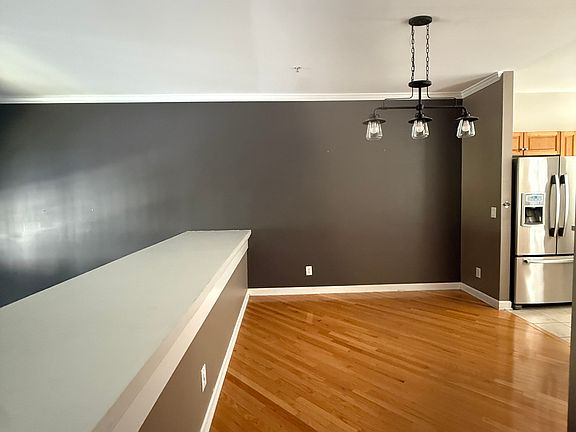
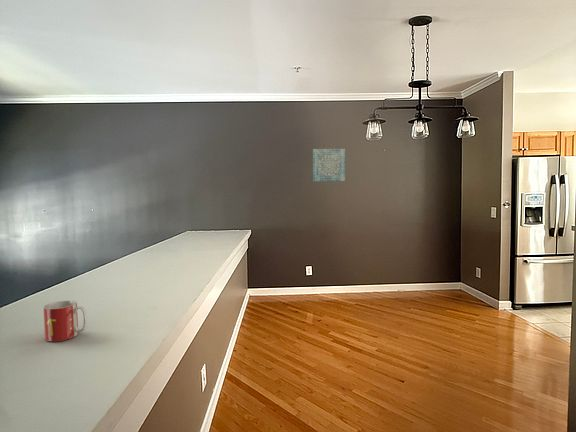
+ wall art [312,148,346,182]
+ mug [43,300,88,342]
